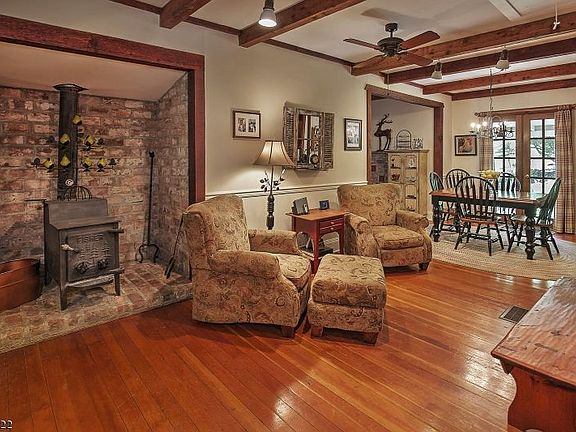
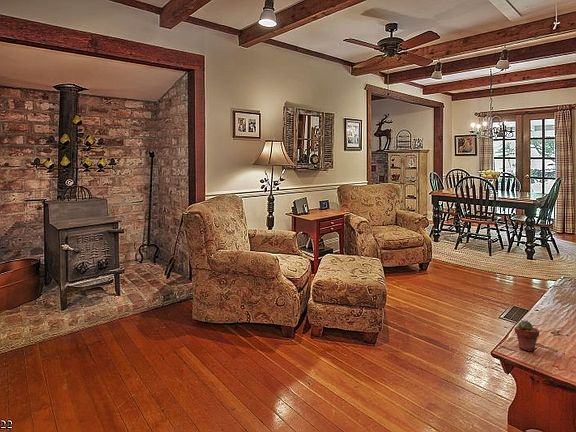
+ potted succulent [514,319,540,352]
